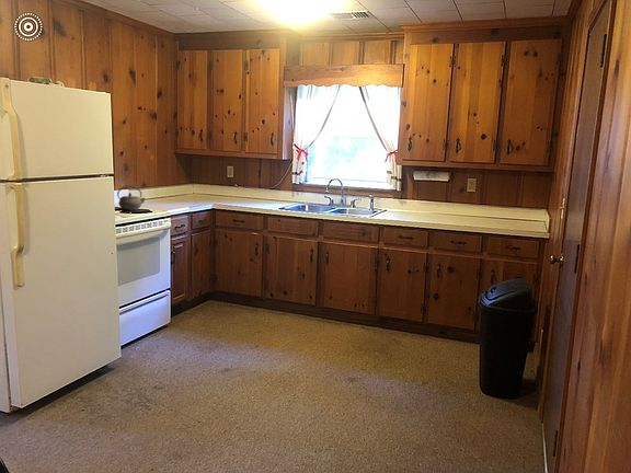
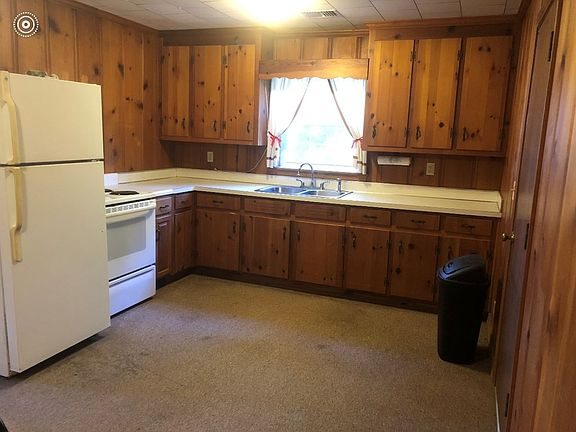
- kettle [116,184,147,211]
